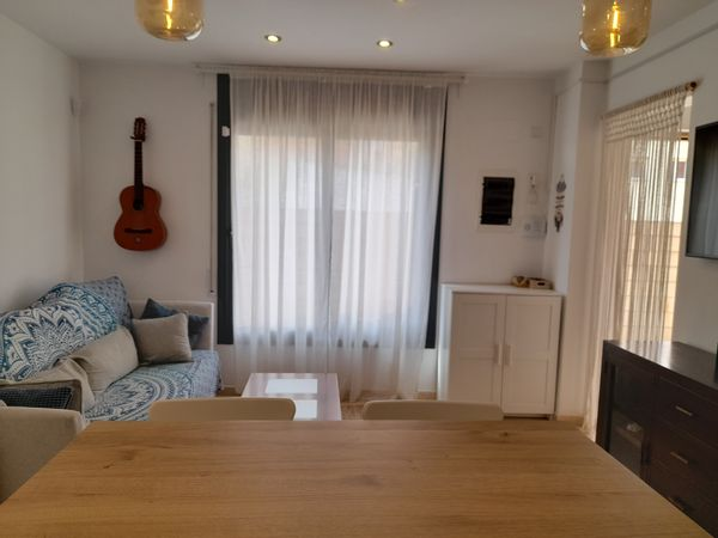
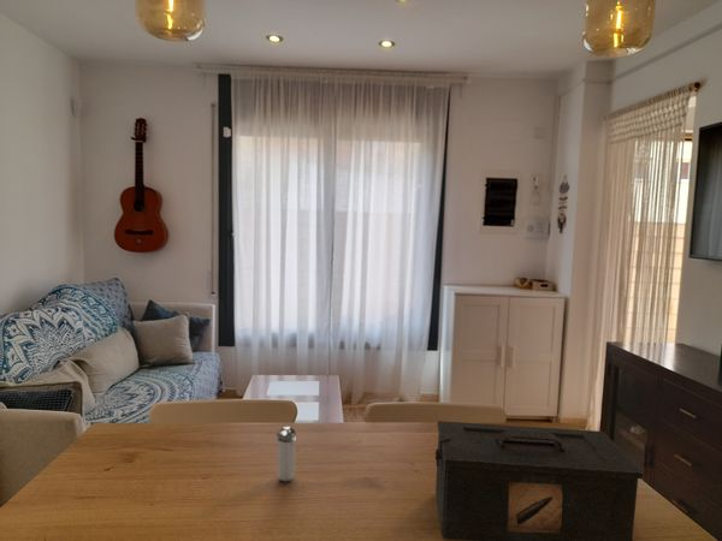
+ shaker [276,426,297,483]
+ ammunition box [434,420,645,541]
